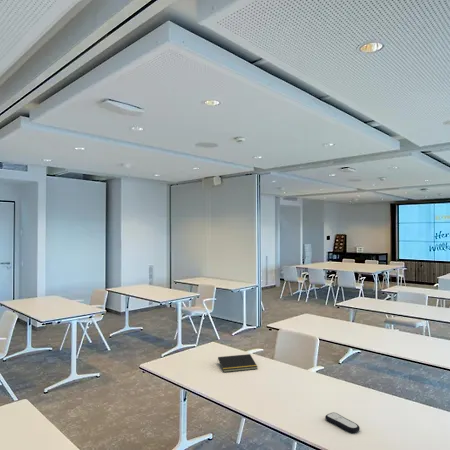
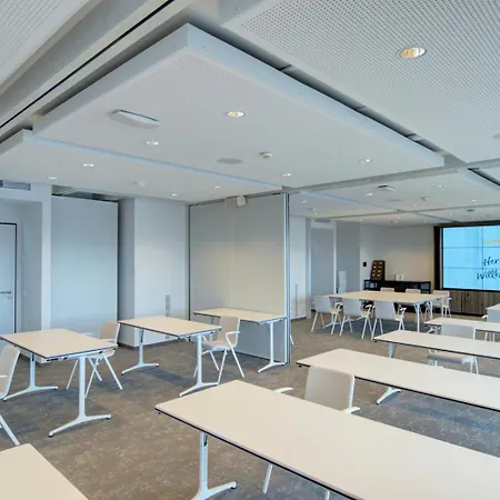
- remote control [324,411,361,433]
- notepad [216,353,259,373]
